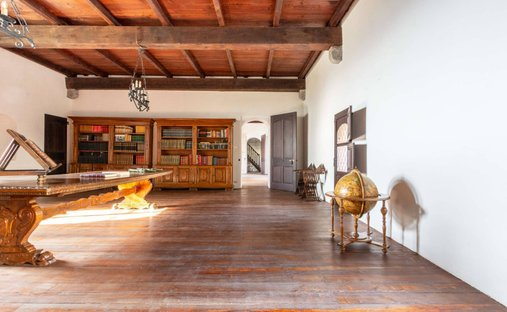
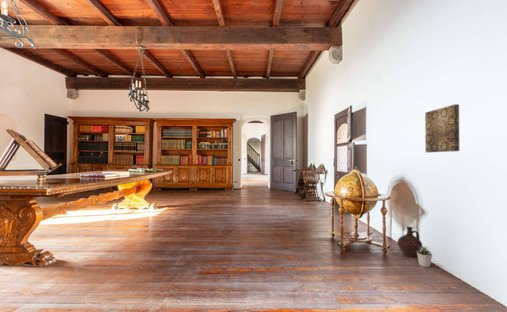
+ ceramic jug [397,226,423,258]
+ wall art [424,103,460,153]
+ potted plant [416,245,433,268]
